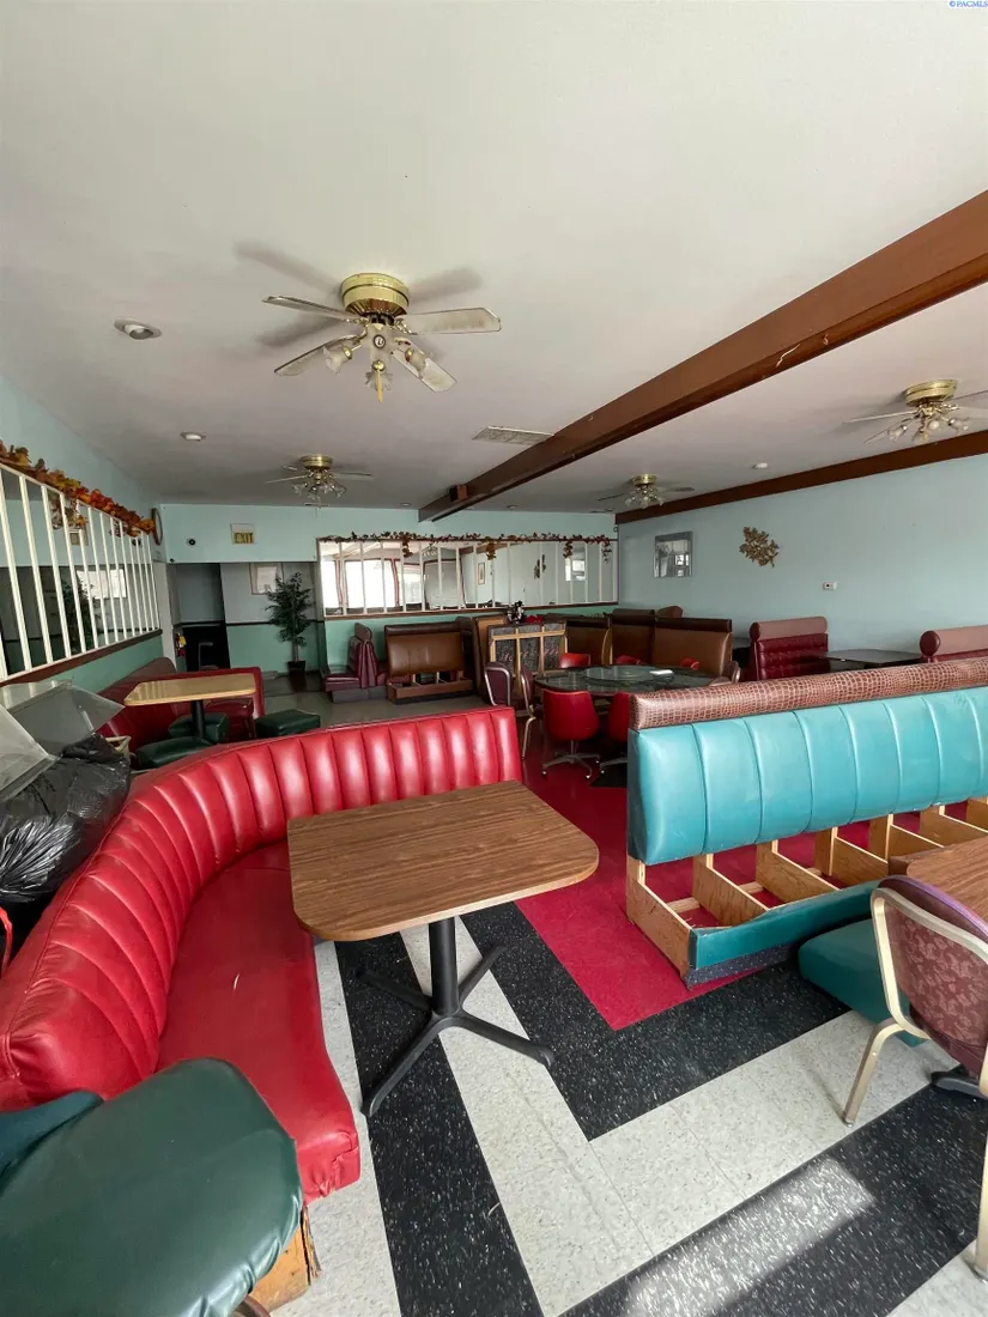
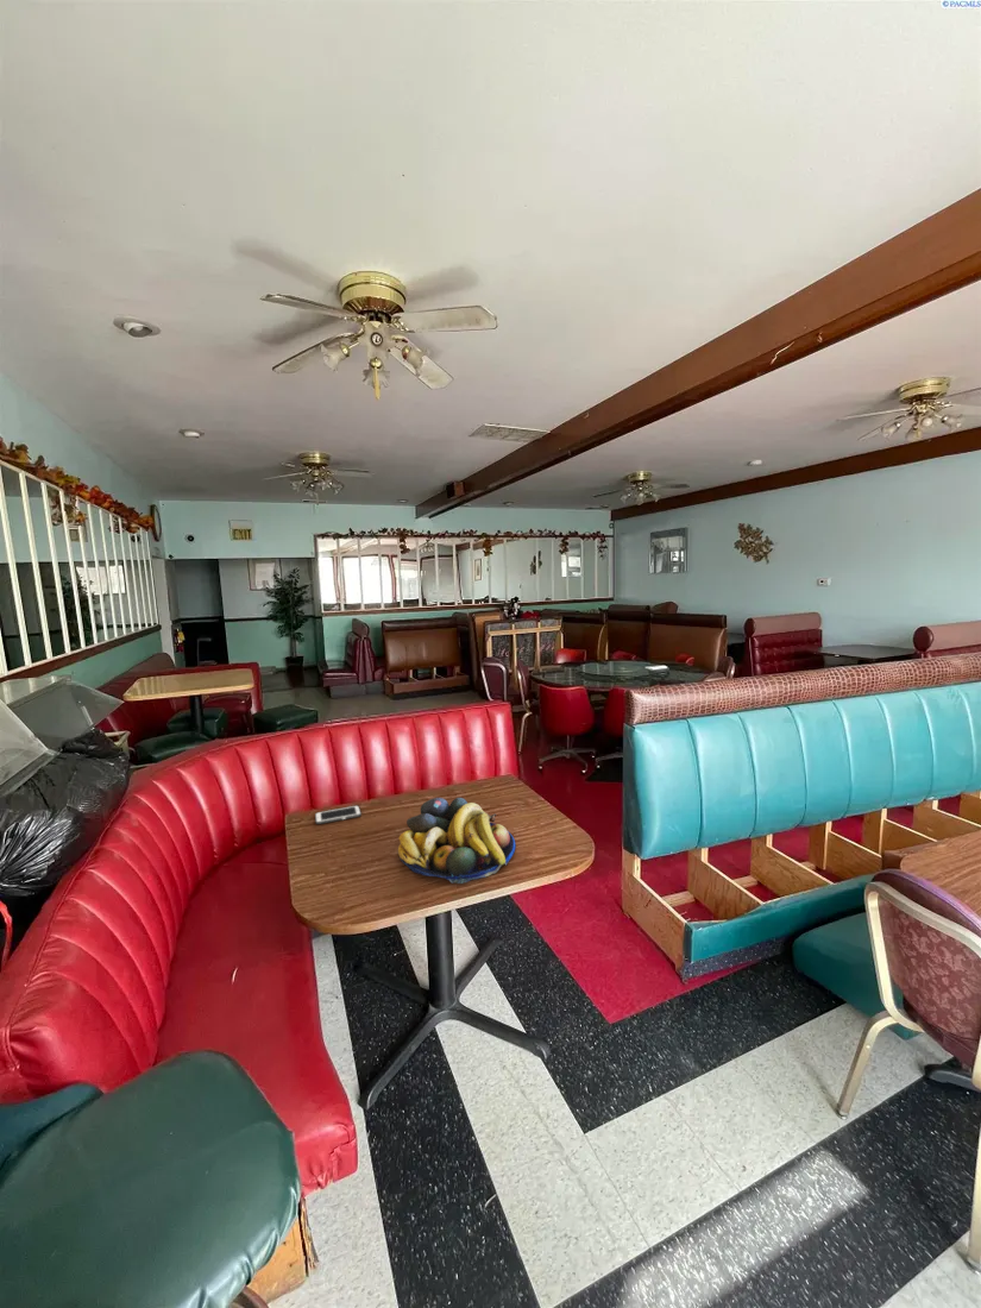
+ cell phone [314,804,363,825]
+ fruit bowl [397,797,516,885]
